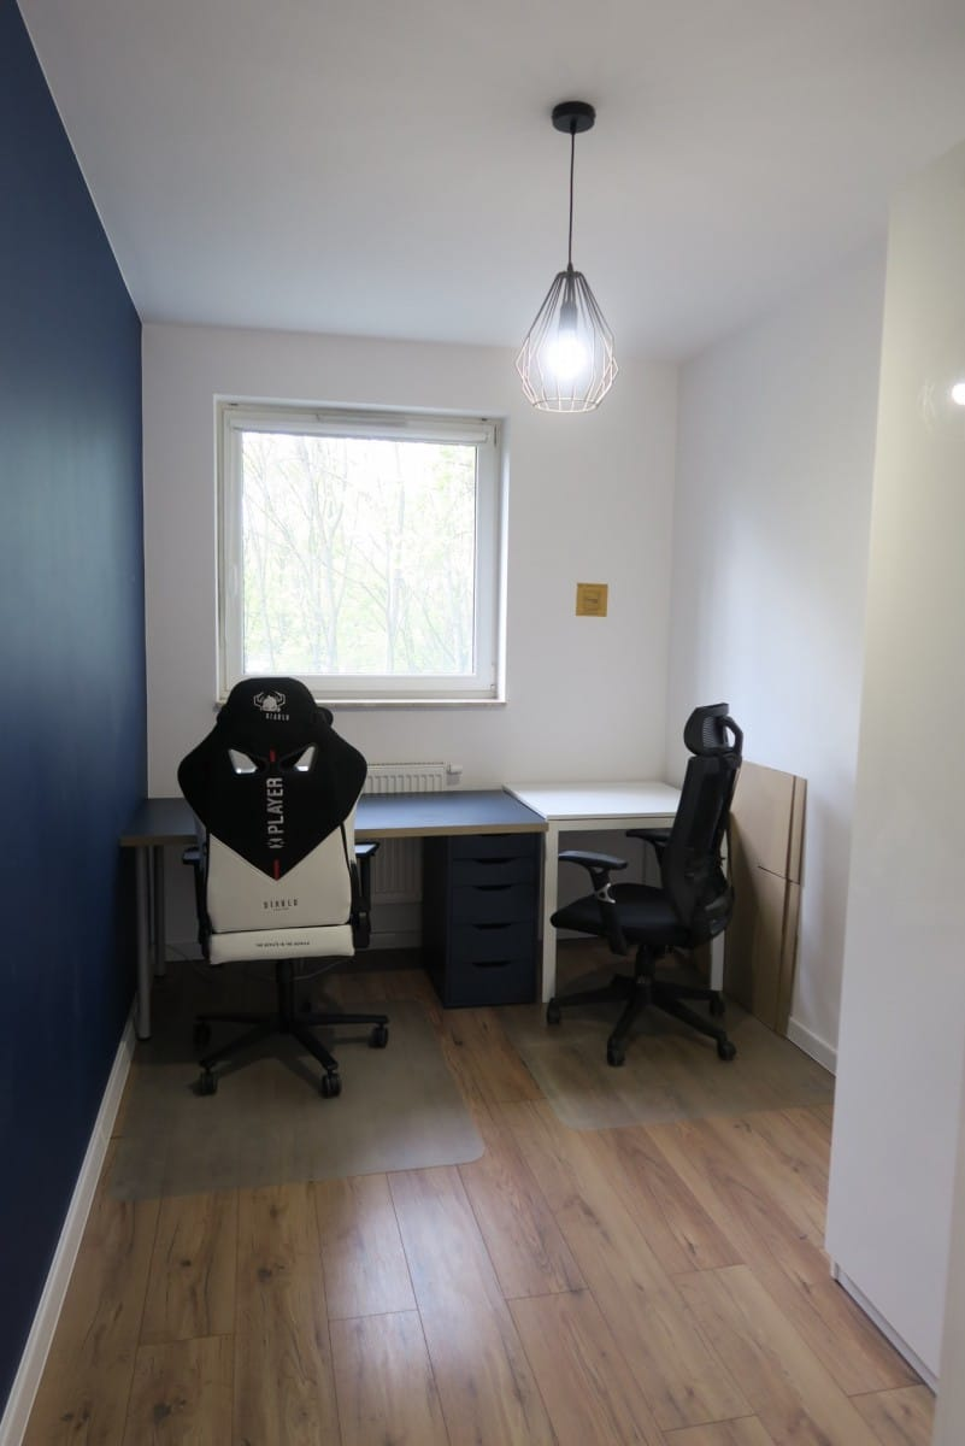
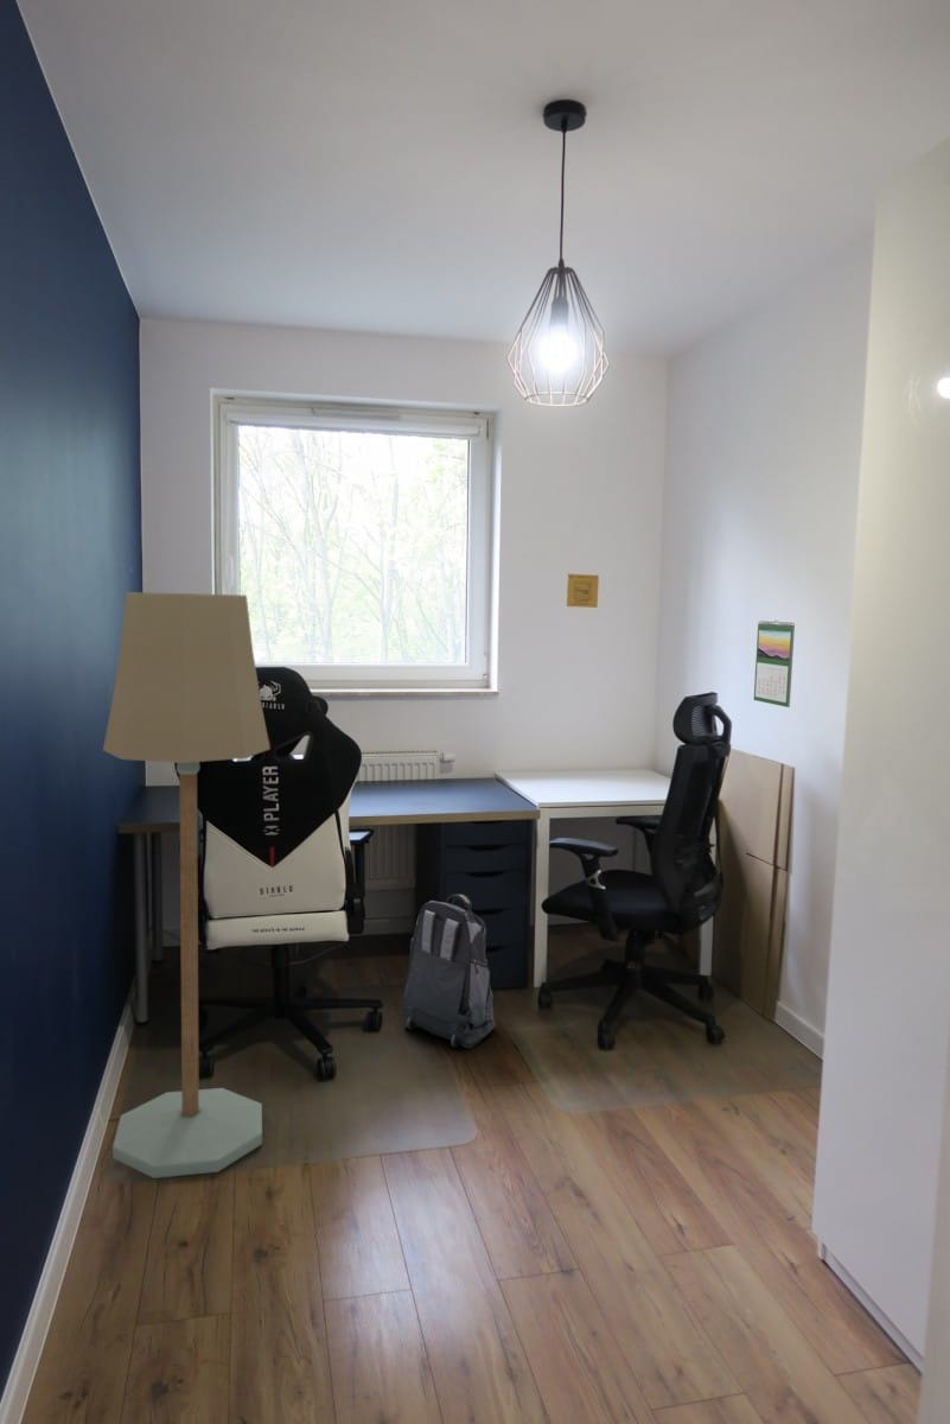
+ backpack [401,894,496,1049]
+ floor lamp [102,591,272,1180]
+ calendar [753,619,796,708]
